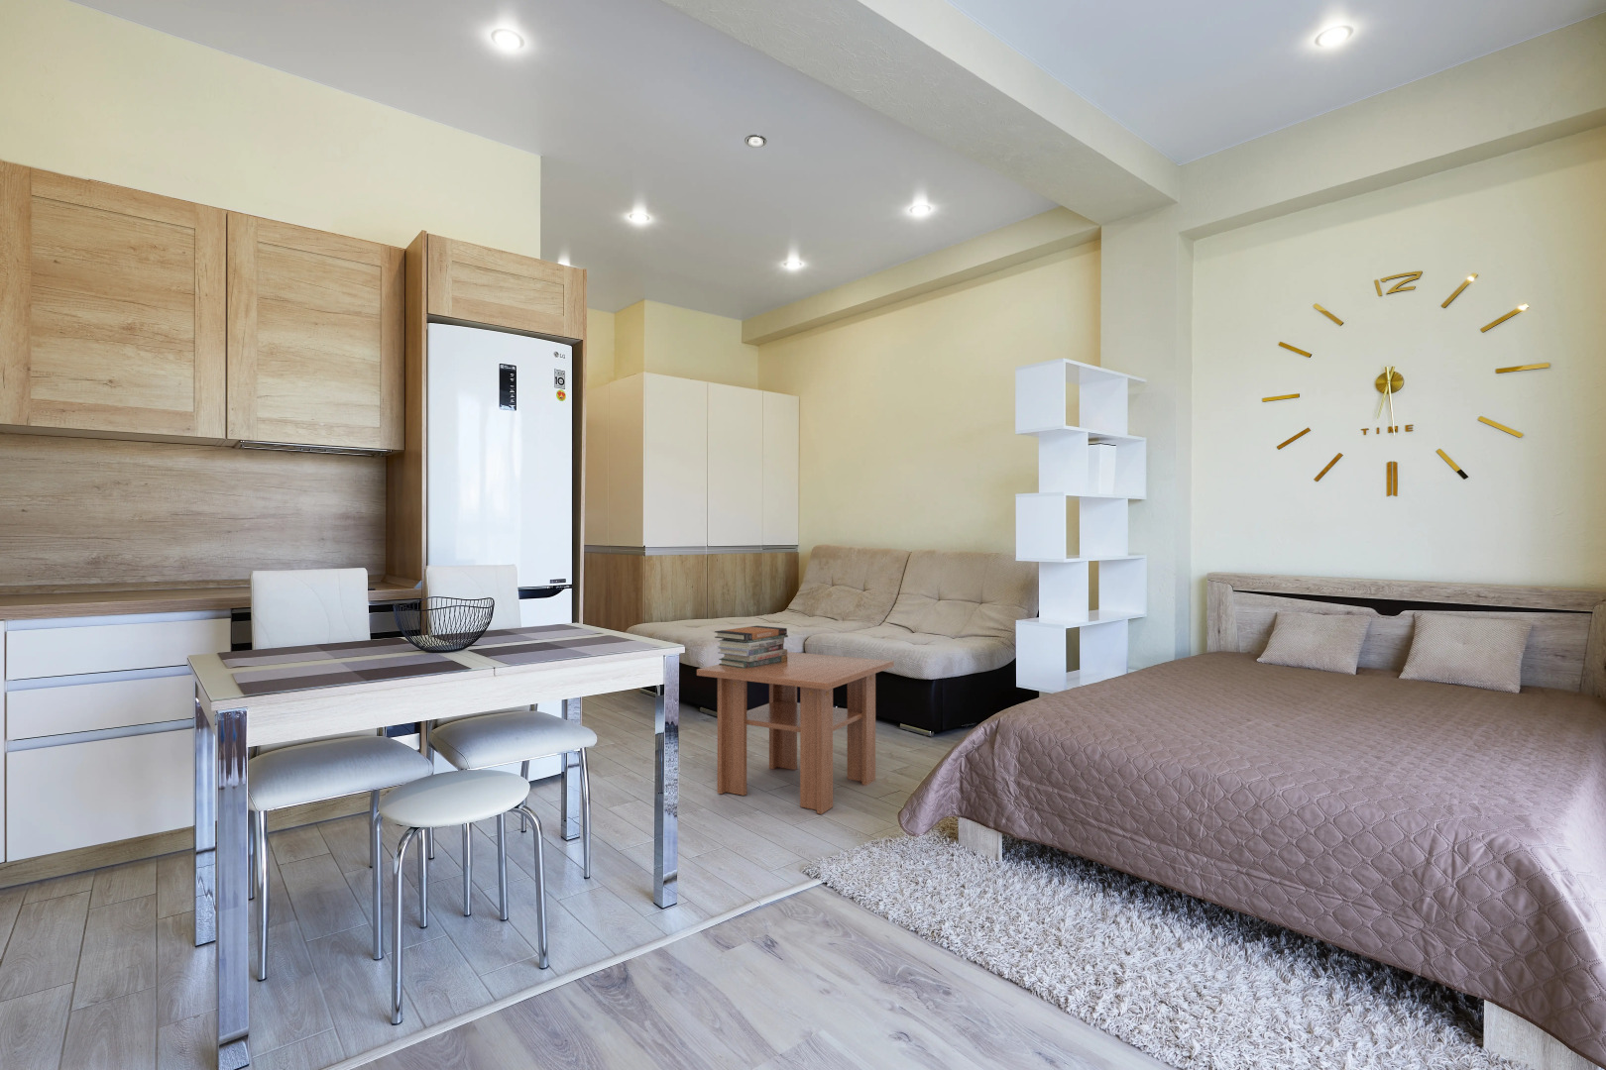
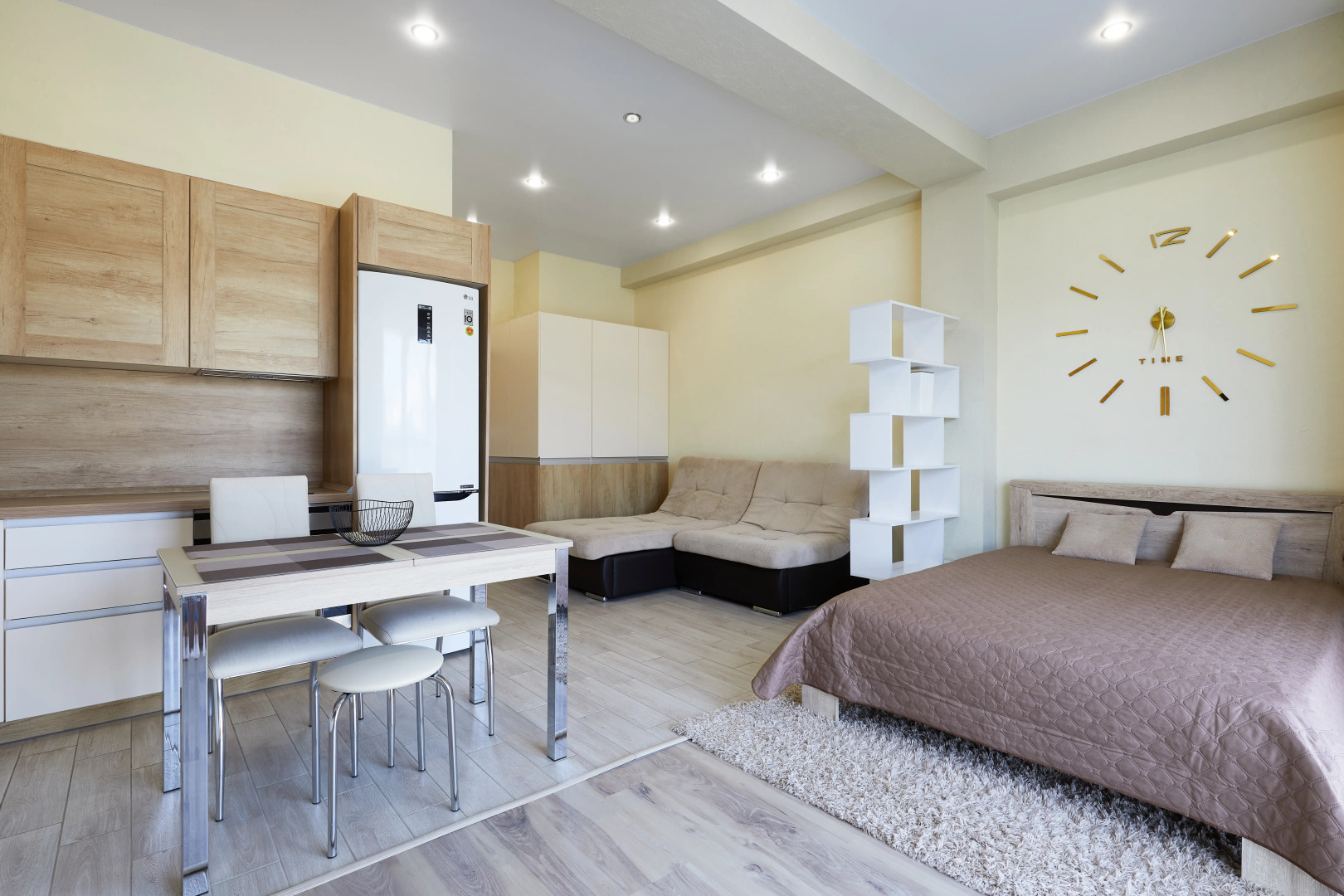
- coffee table [695,651,895,816]
- book stack [713,625,789,669]
